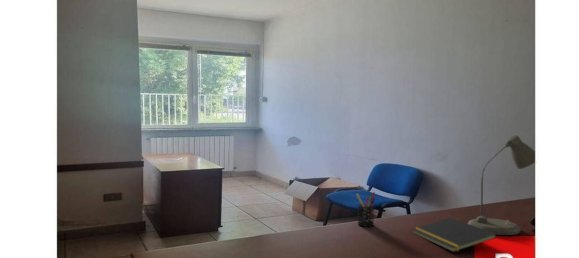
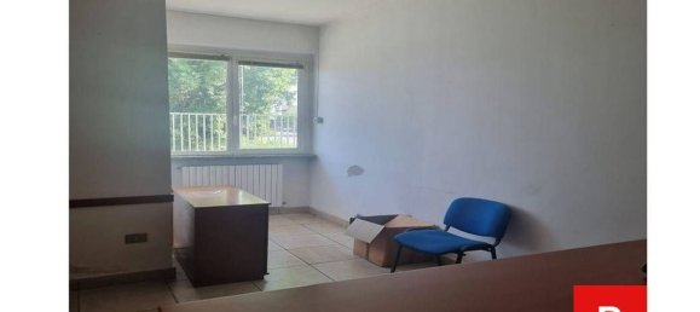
- desk lamp [467,134,536,236]
- notepad [410,217,498,253]
- pen holder [355,191,376,227]
